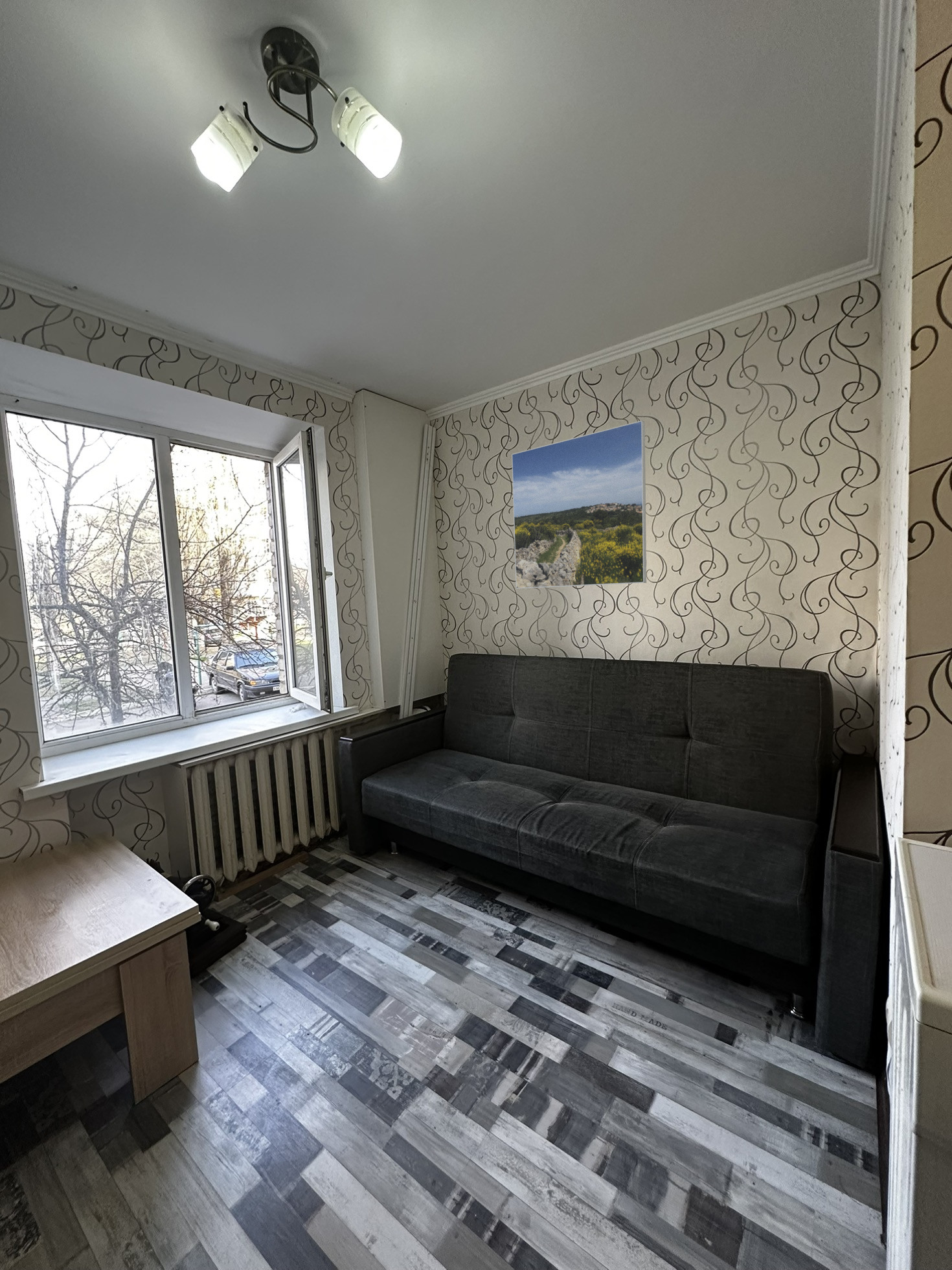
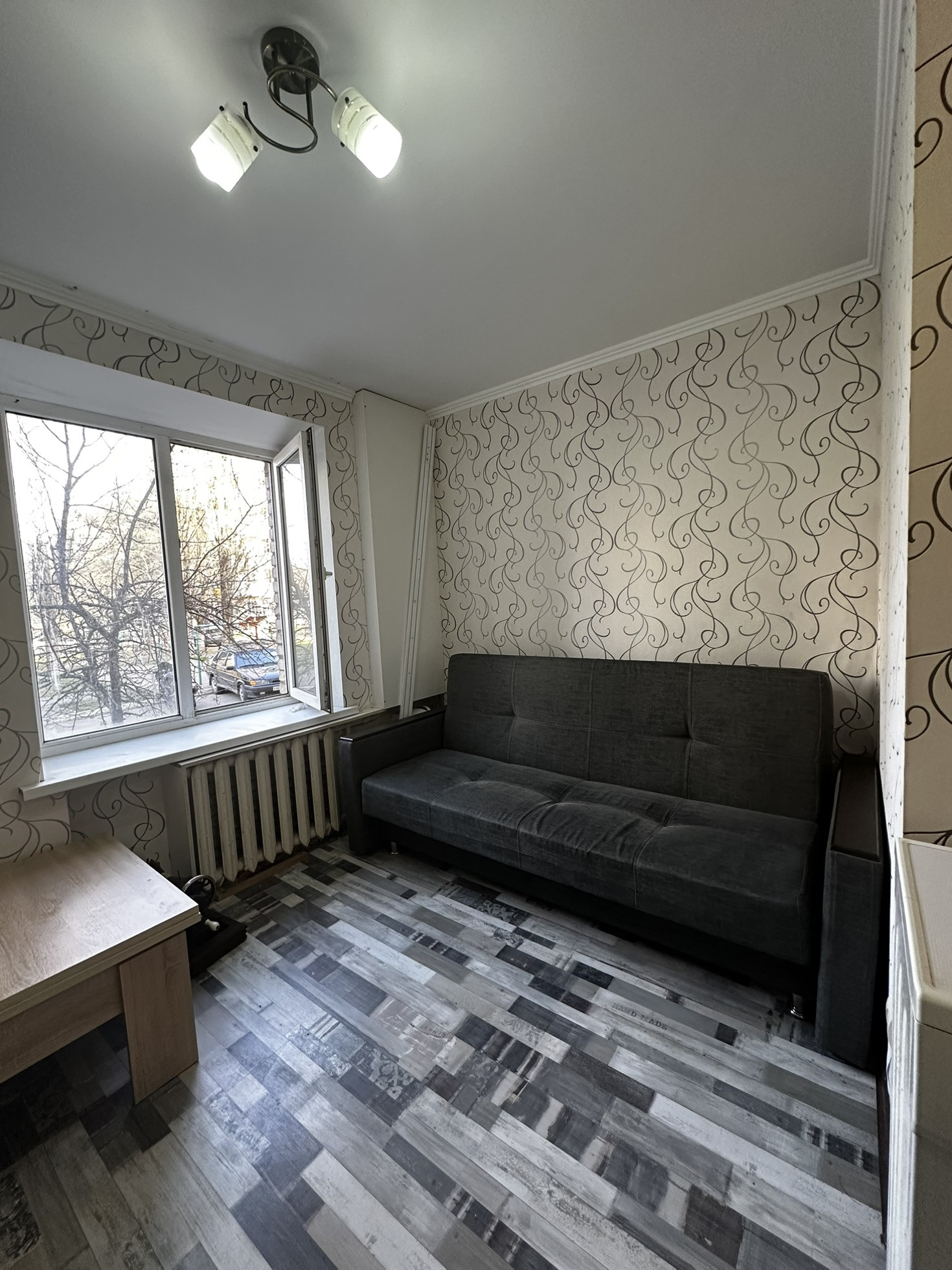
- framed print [511,420,647,589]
